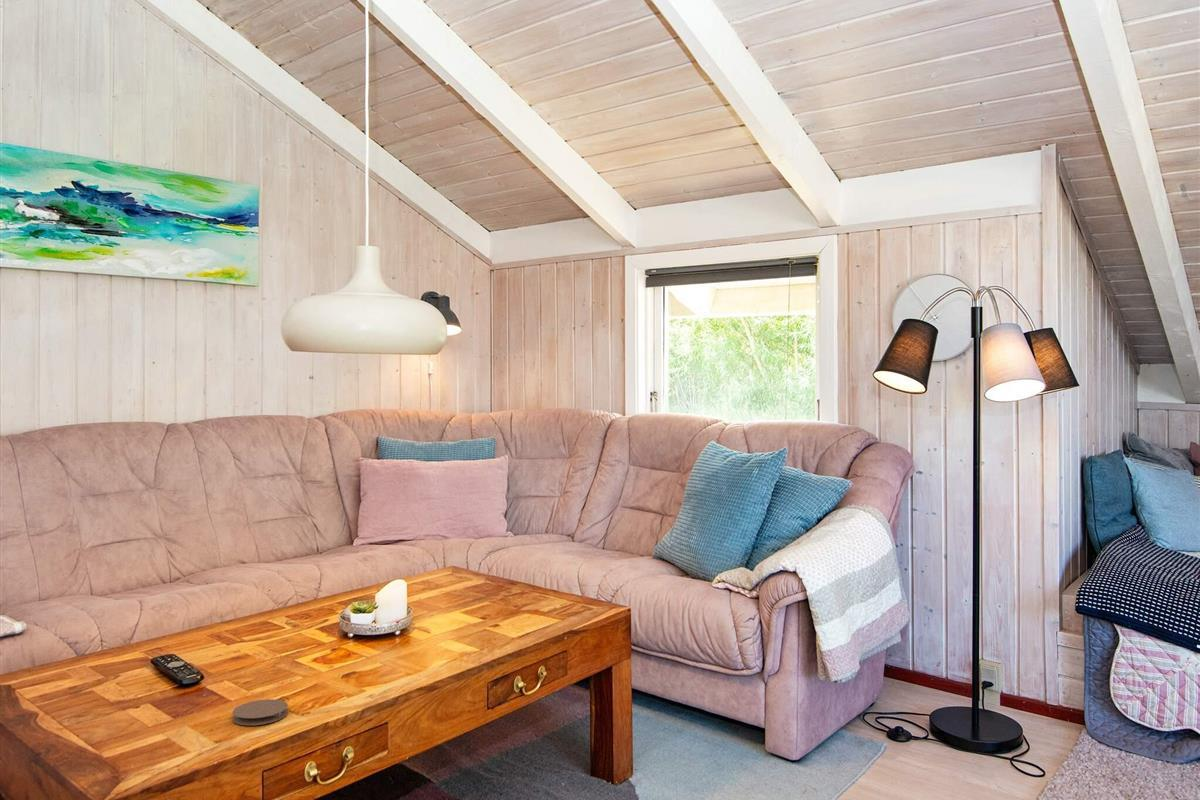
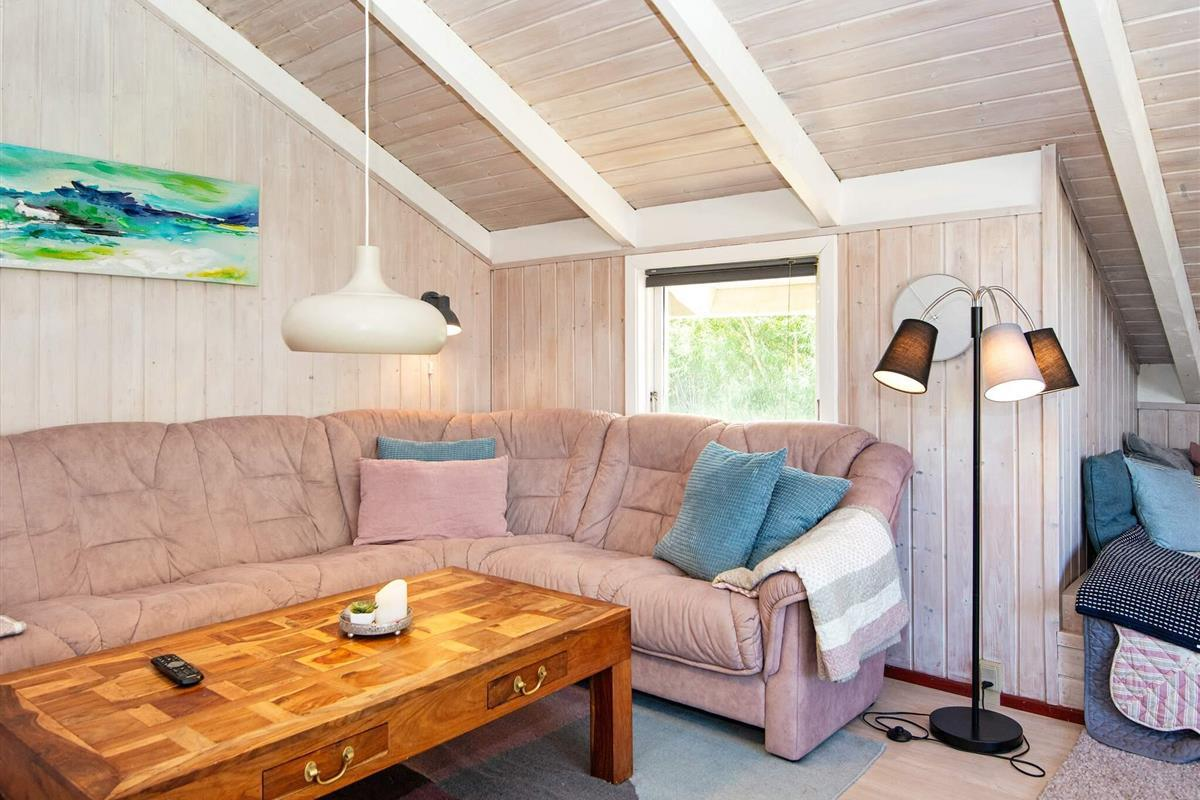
- coaster [232,698,289,726]
